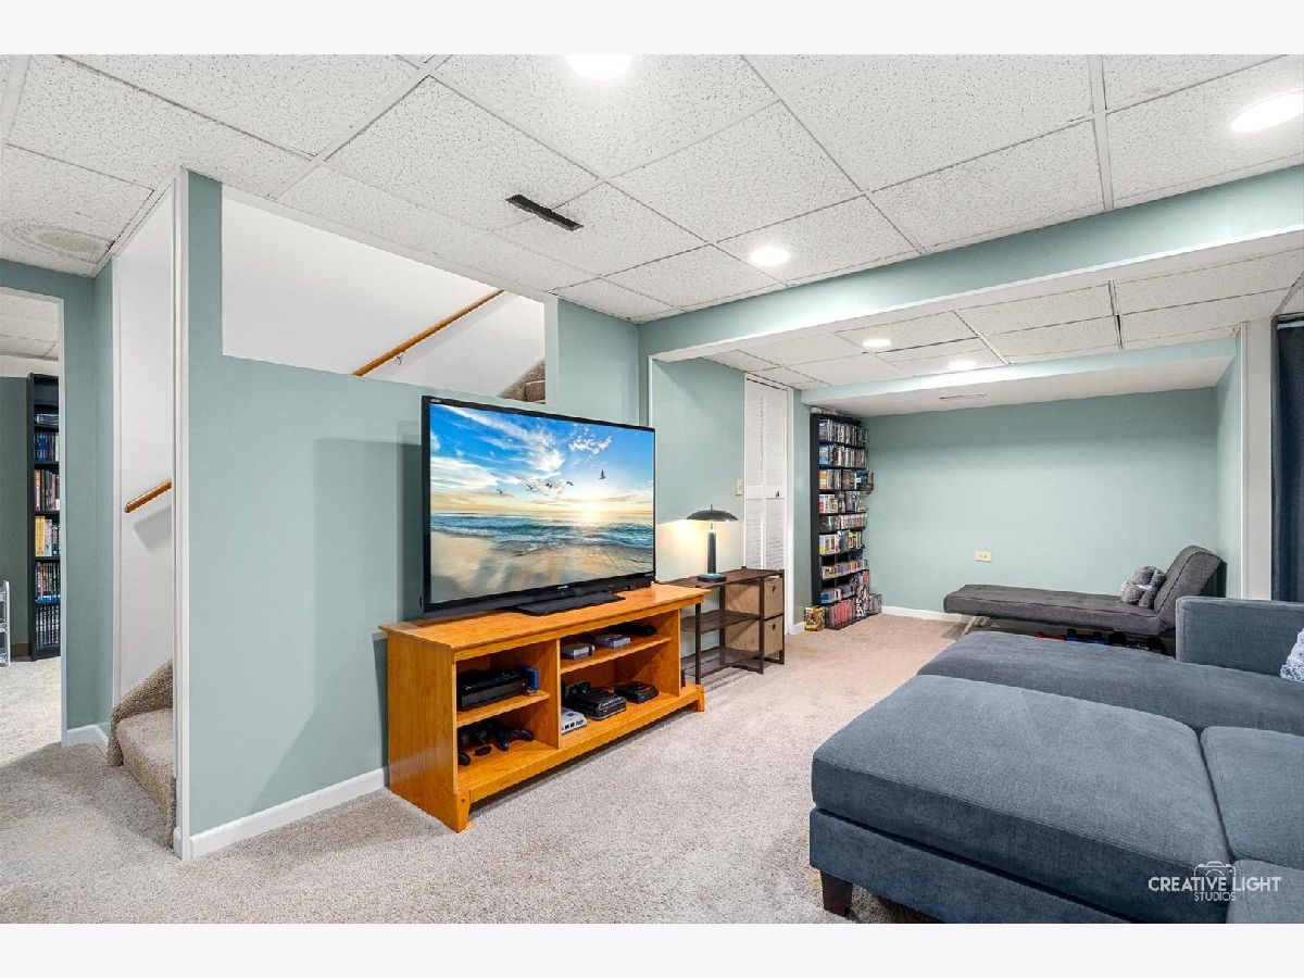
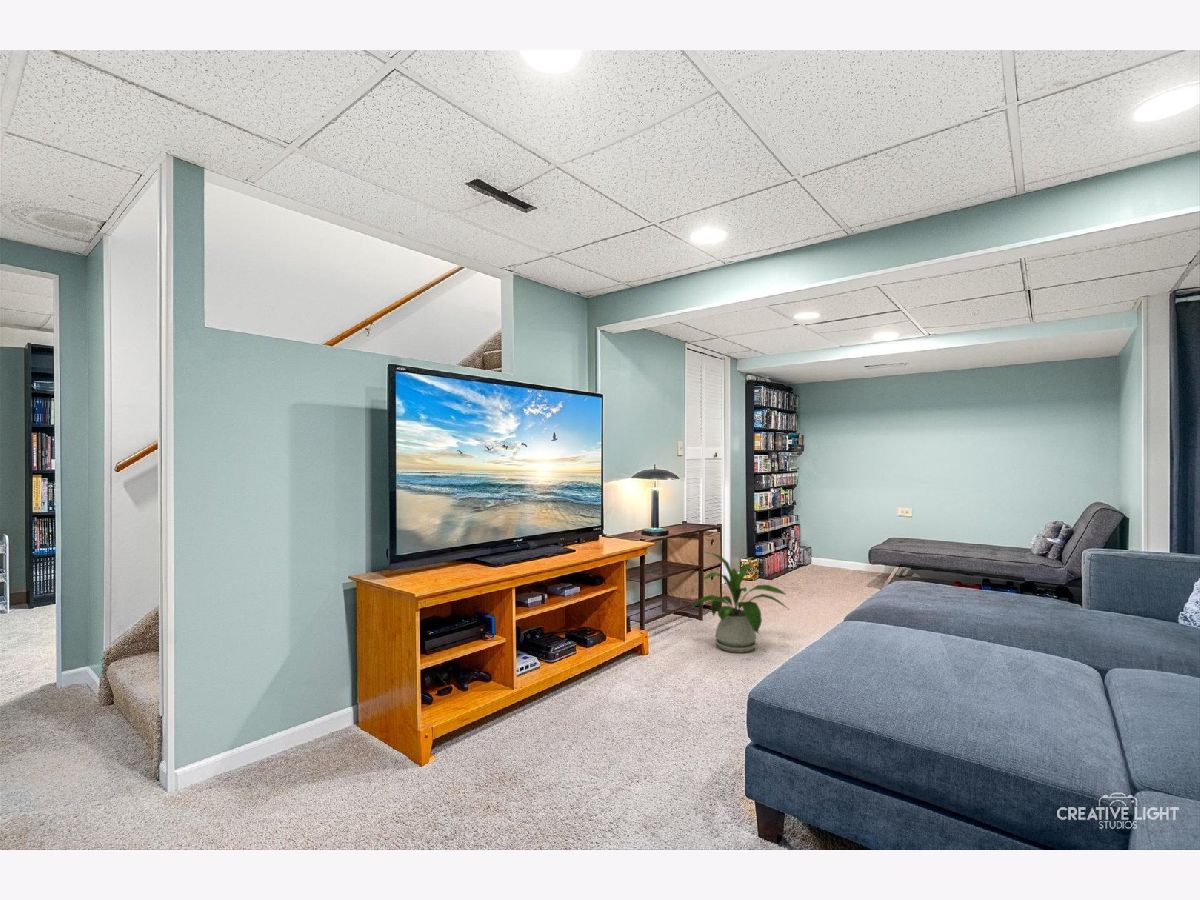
+ house plant [687,551,789,654]
